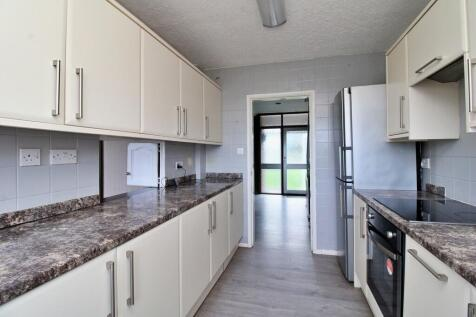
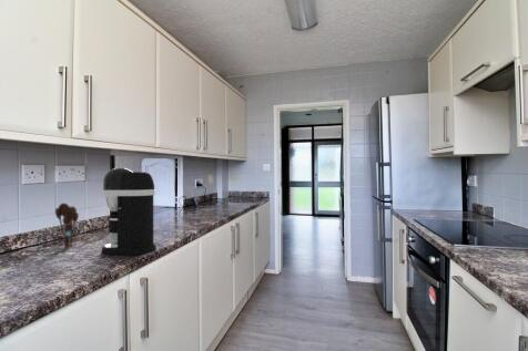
+ coffee maker [101,167,158,257]
+ utensil holder [54,202,80,249]
